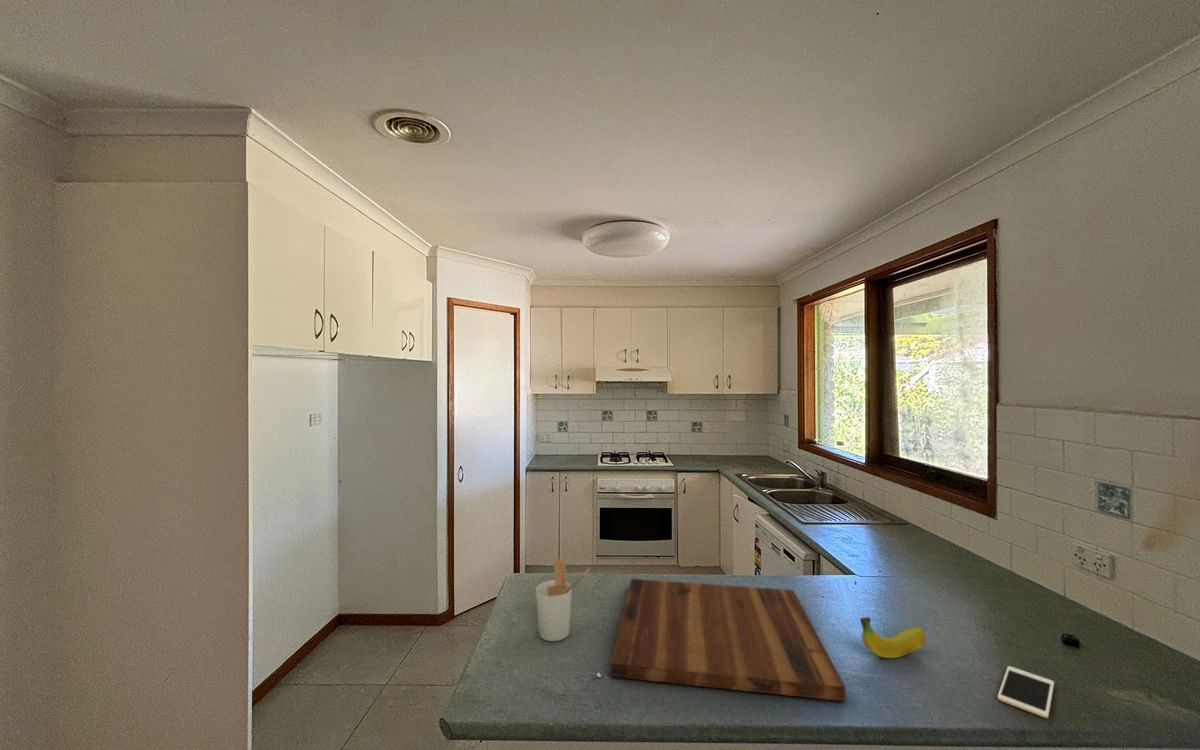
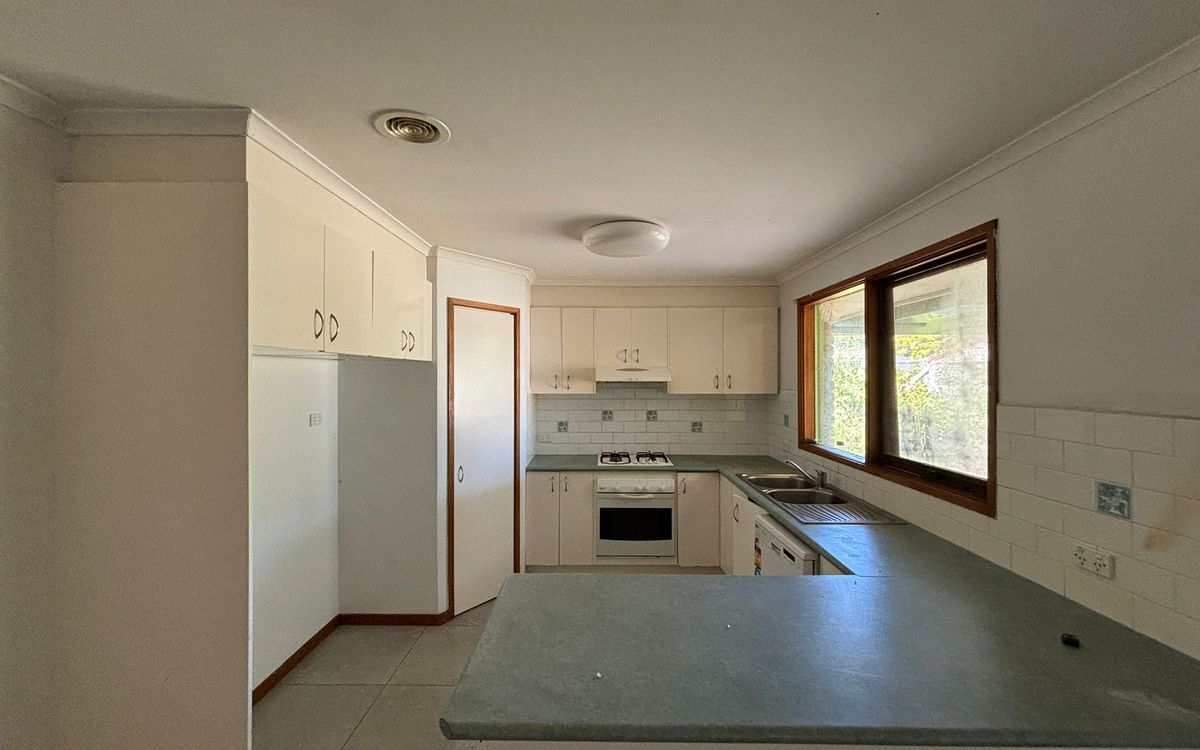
- fruit [859,616,926,659]
- cell phone [997,665,1055,719]
- utensil holder [535,557,592,642]
- cutting board [609,578,847,702]
